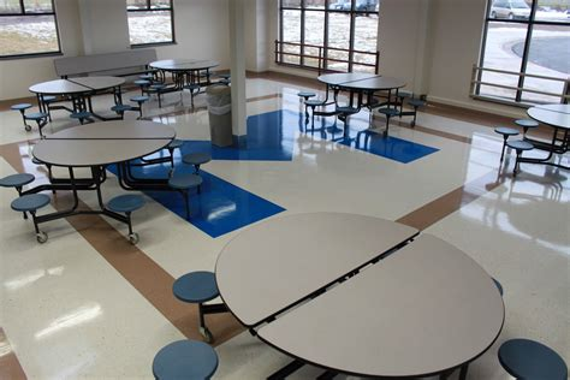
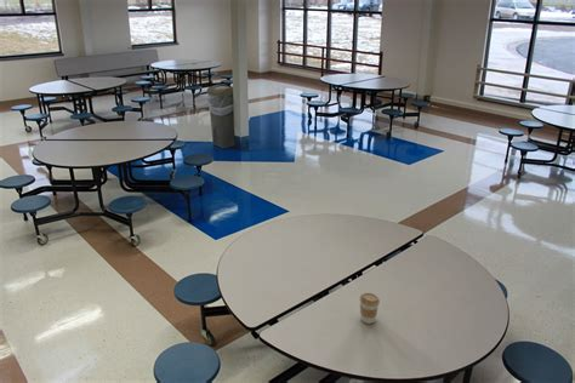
+ coffee cup [359,292,381,325]
